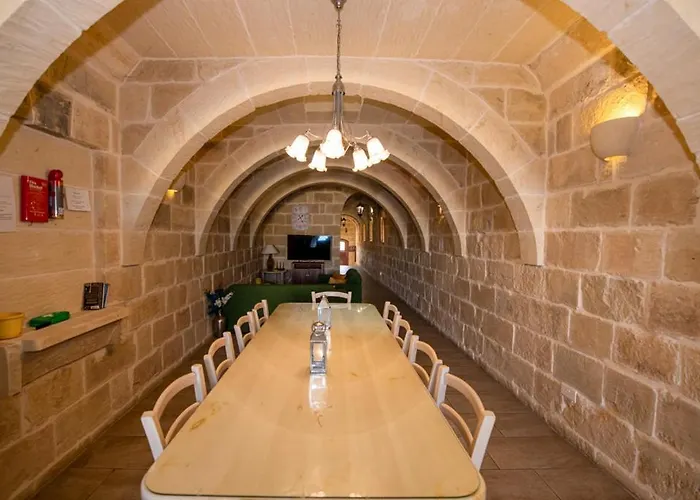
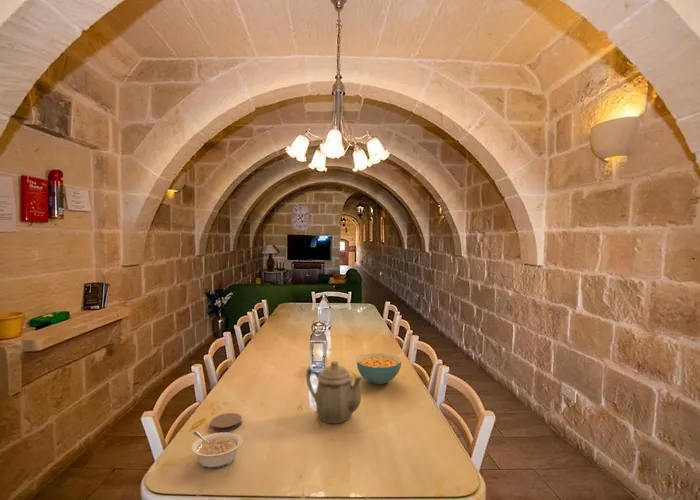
+ cereal bowl [355,352,402,385]
+ legume [190,430,243,470]
+ teapot [306,360,363,424]
+ coaster [210,412,243,432]
